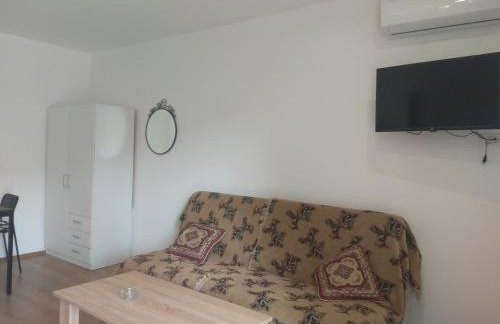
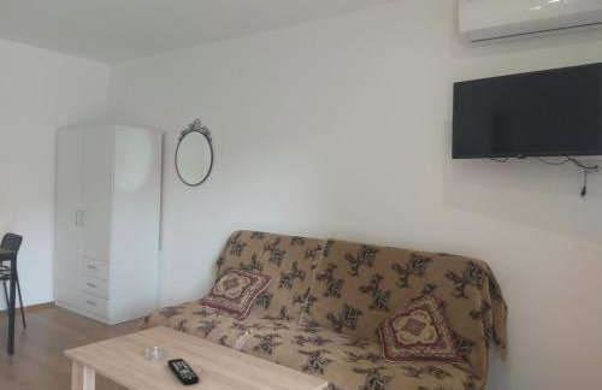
+ remote control [166,358,200,386]
